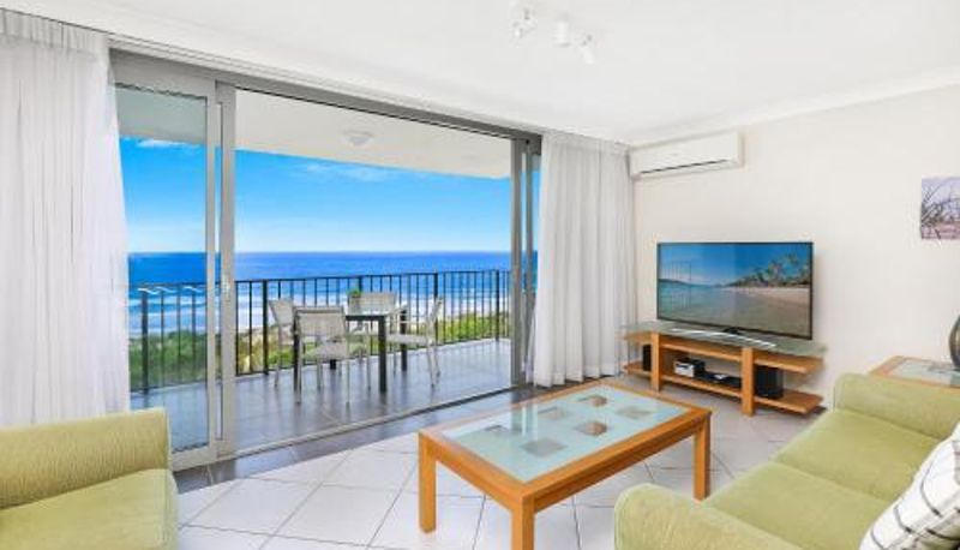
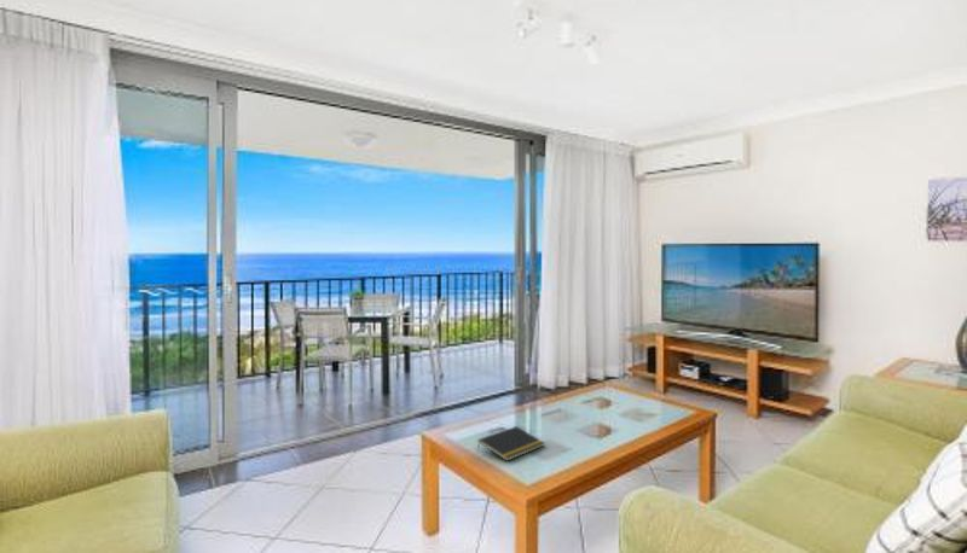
+ notepad [476,425,546,462]
